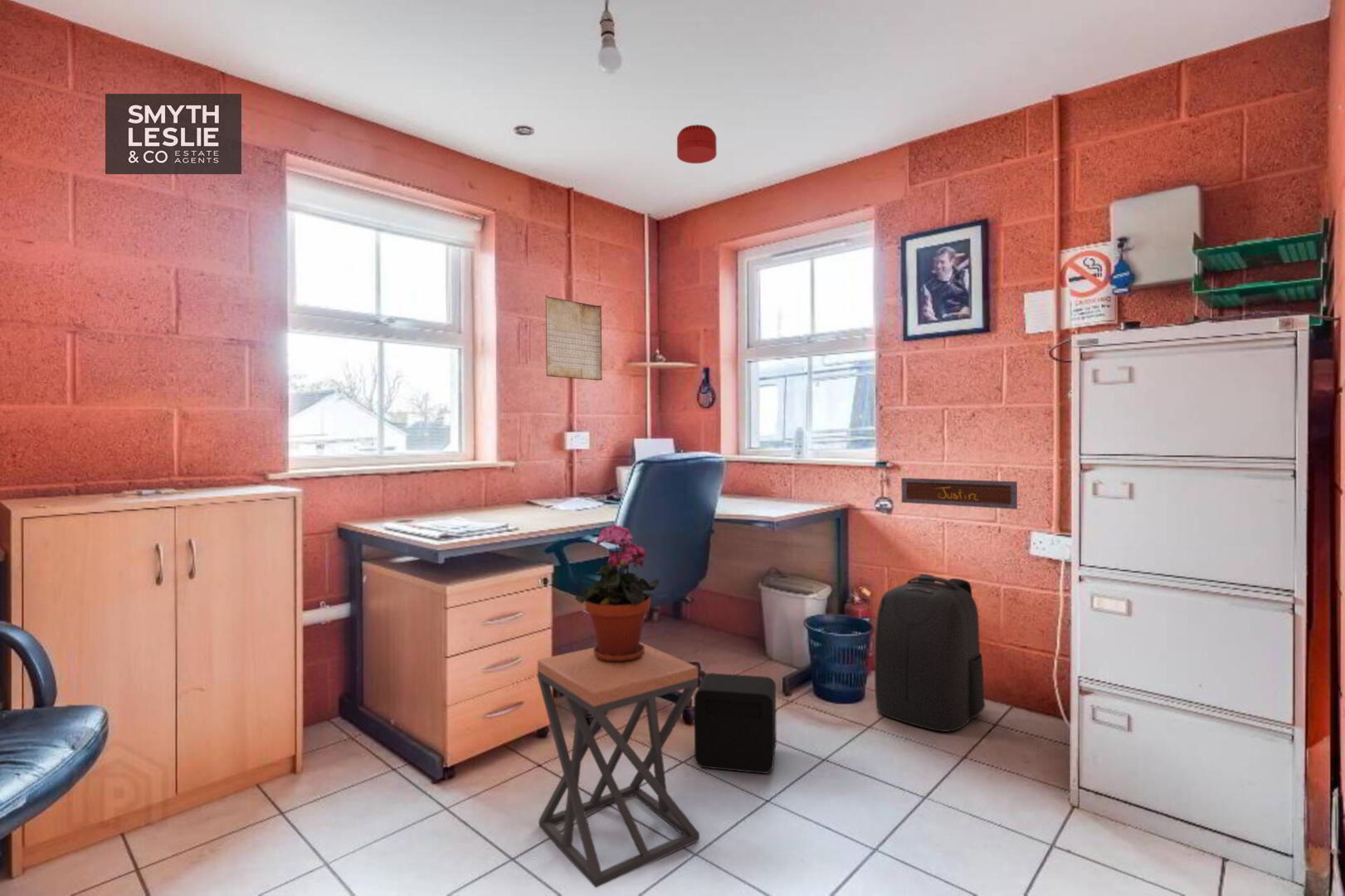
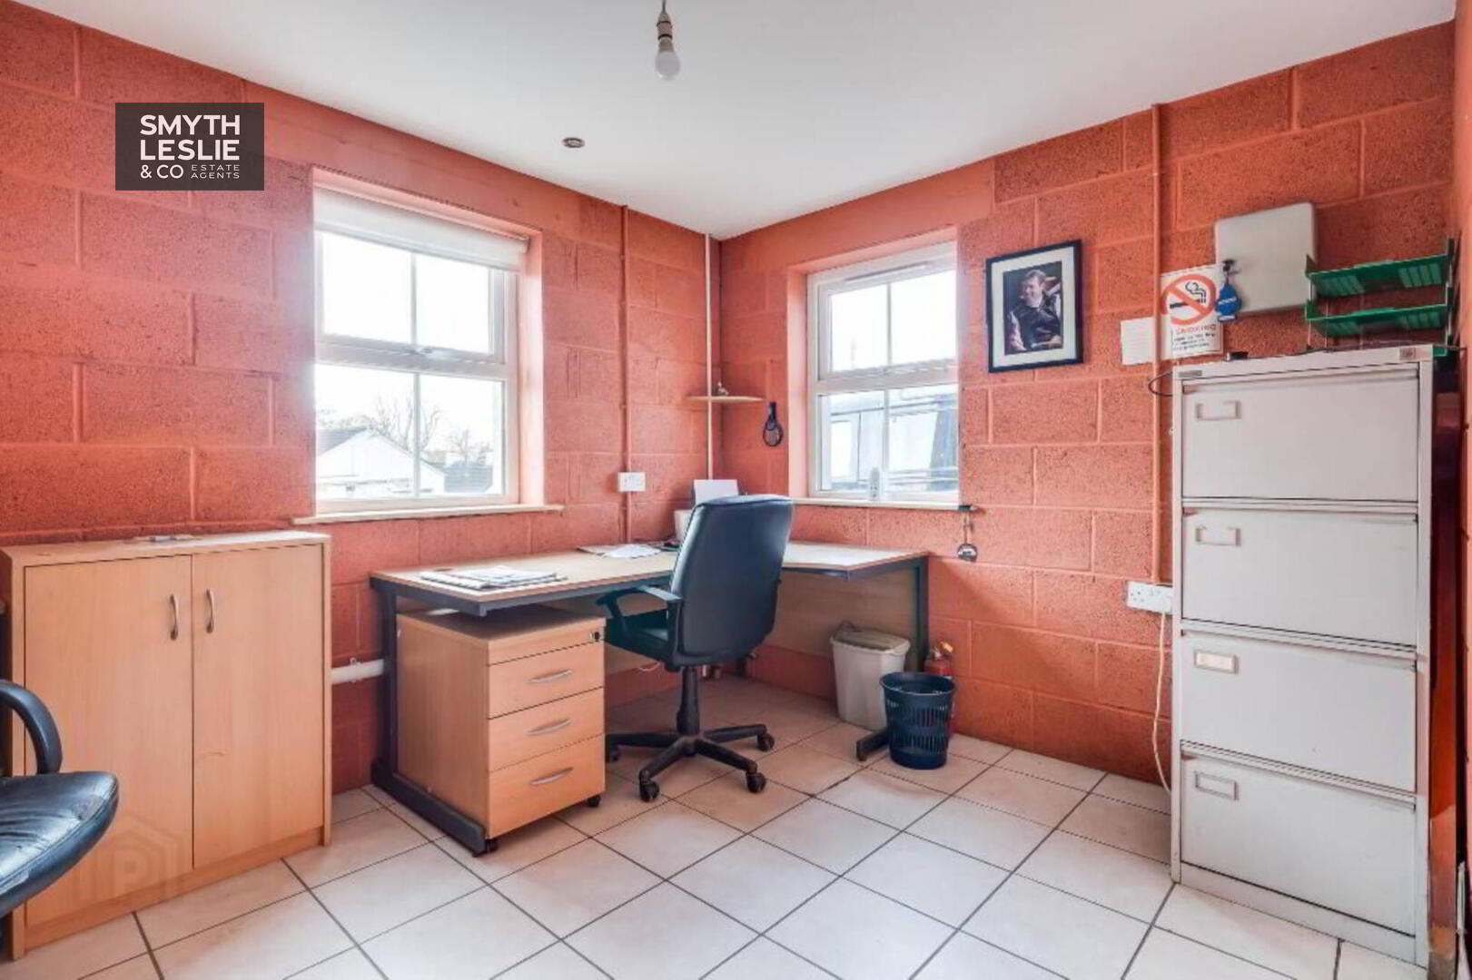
- stool [537,641,700,889]
- nameplate [900,477,1018,510]
- air purifier [694,672,777,774]
- potted plant [574,523,660,662]
- backpack [874,573,986,733]
- periodic table [545,295,602,381]
- smoke detector [676,124,718,164]
